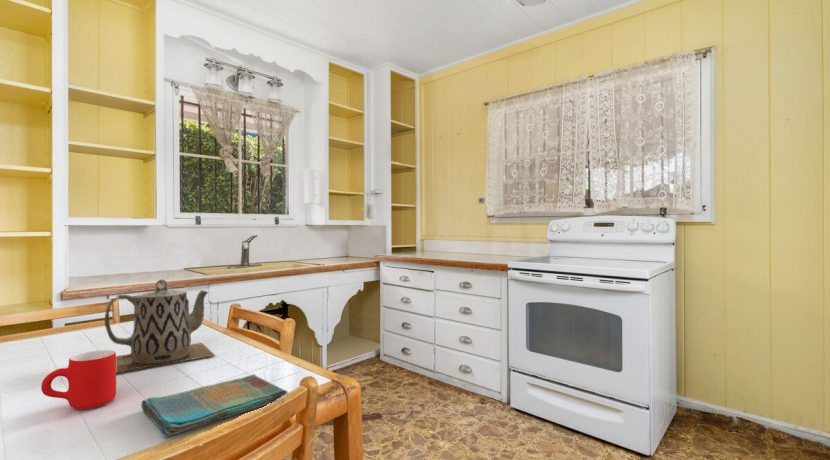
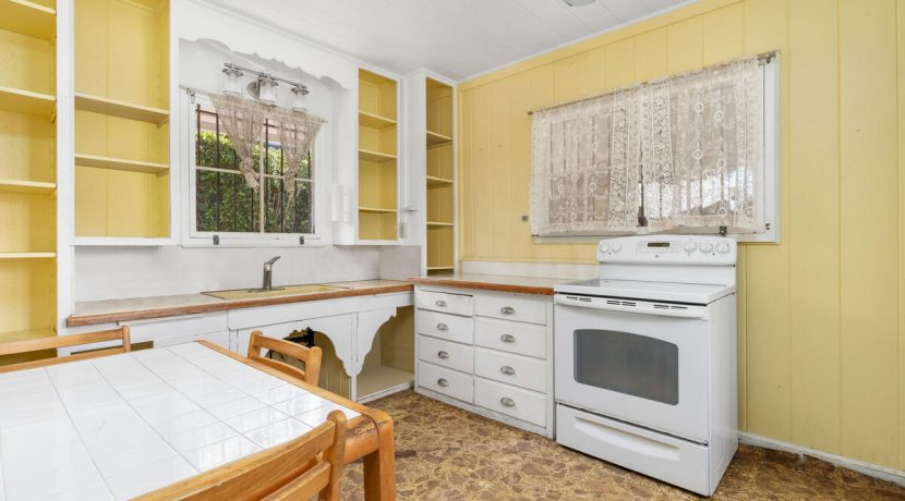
- mug [40,349,117,410]
- dish towel [140,373,288,438]
- teapot [104,279,216,374]
